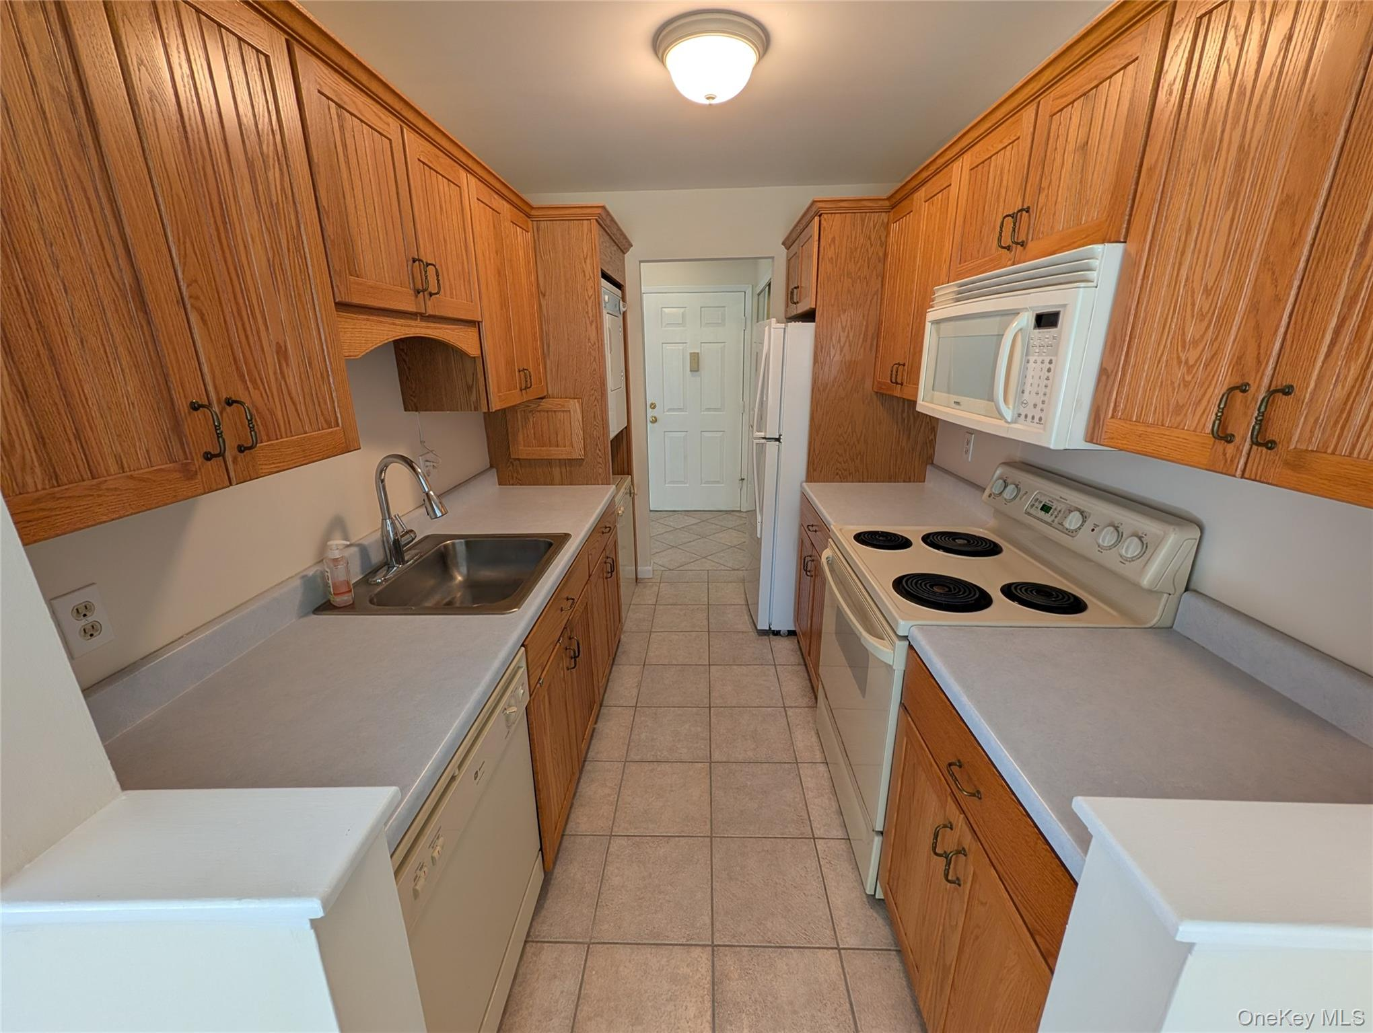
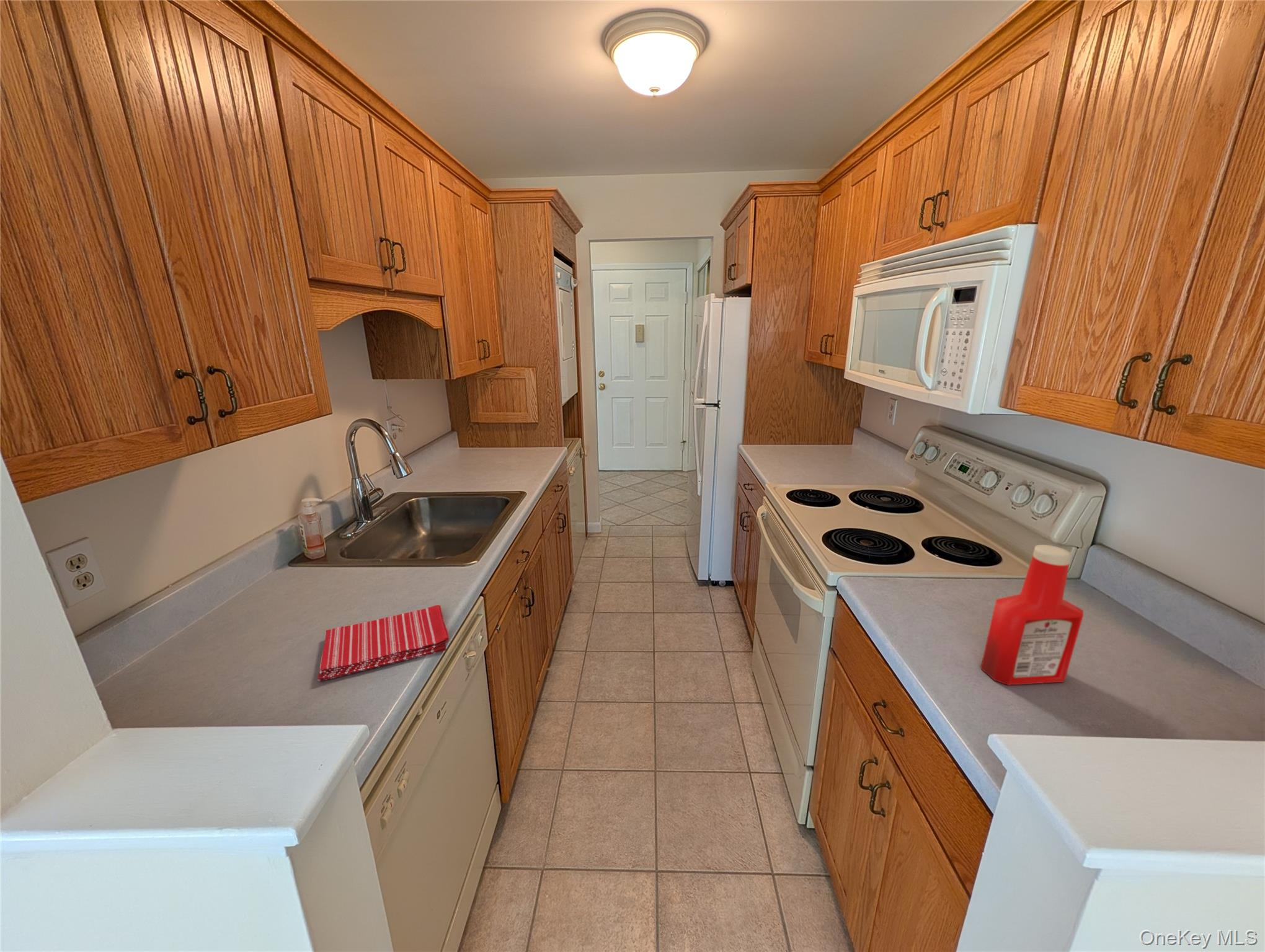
+ dish towel [317,604,450,682]
+ soap bottle [980,544,1084,686]
